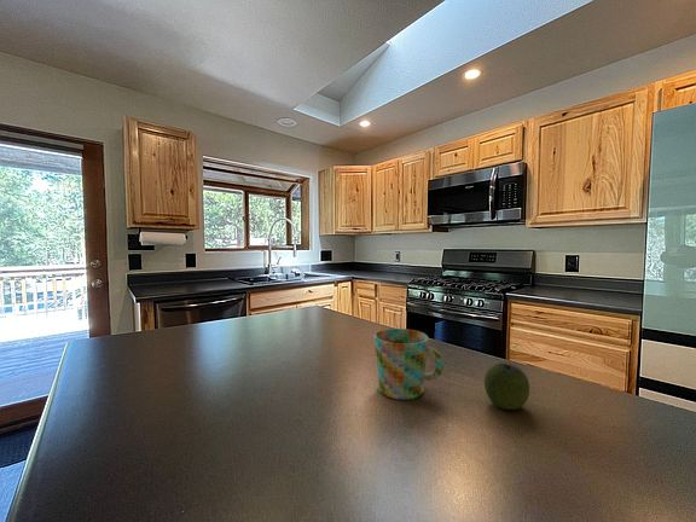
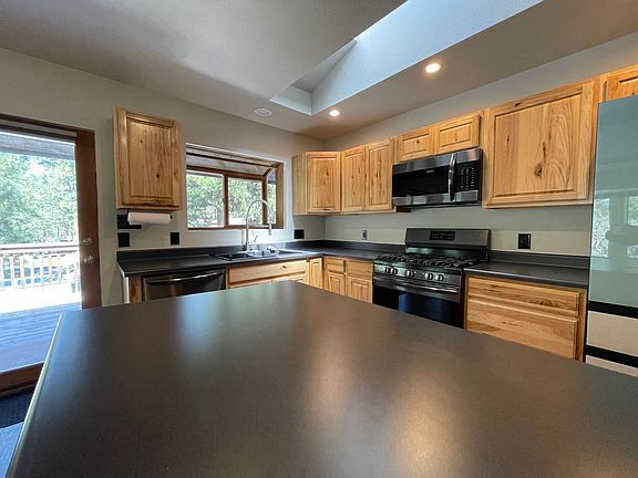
- mug [373,327,445,401]
- apple [483,362,530,411]
